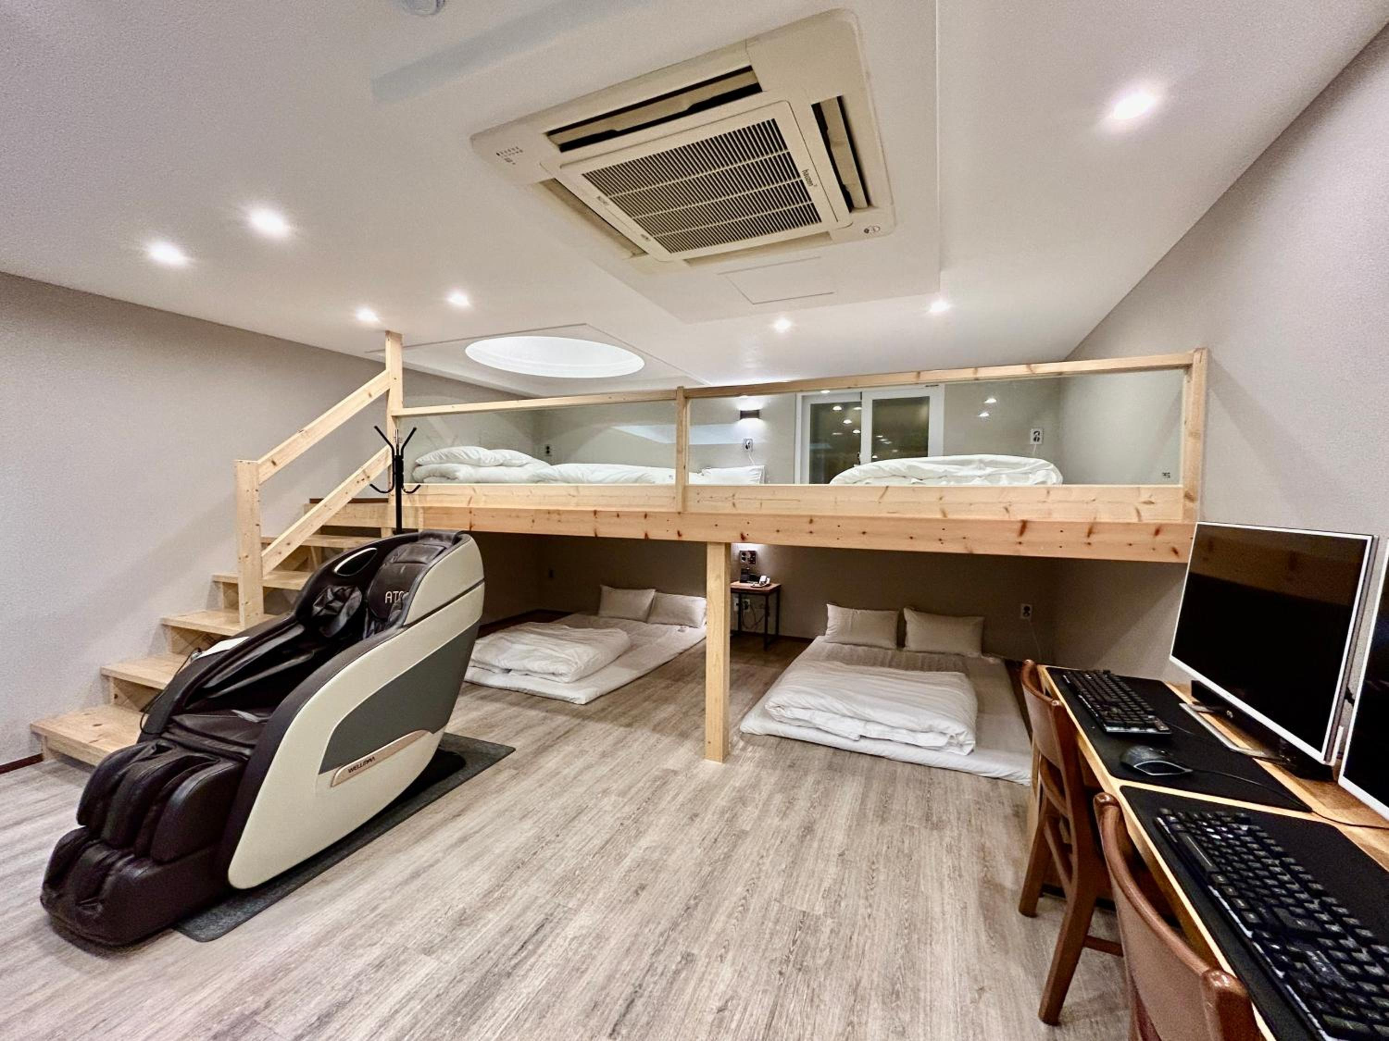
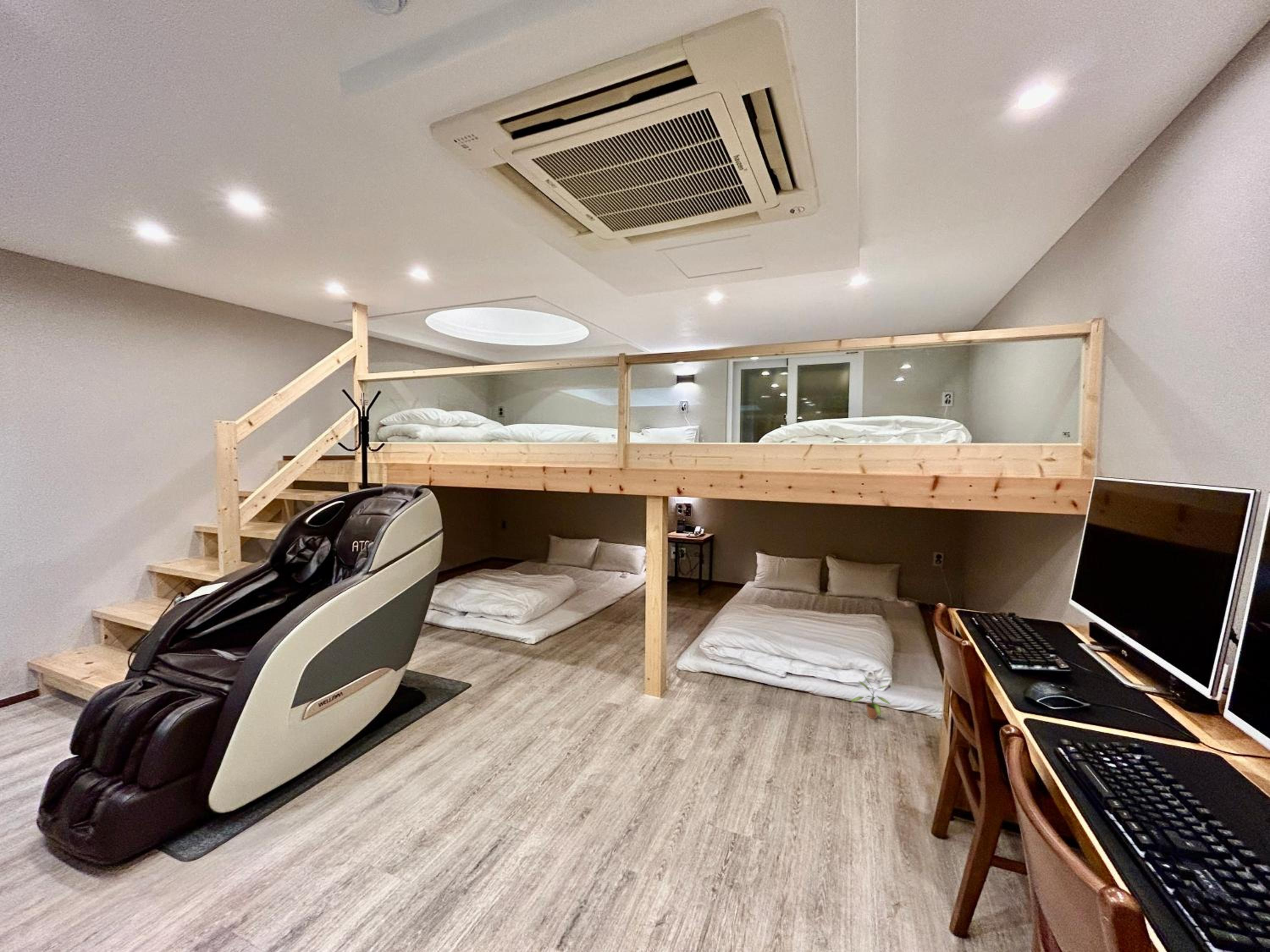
+ potted plant [851,674,891,719]
